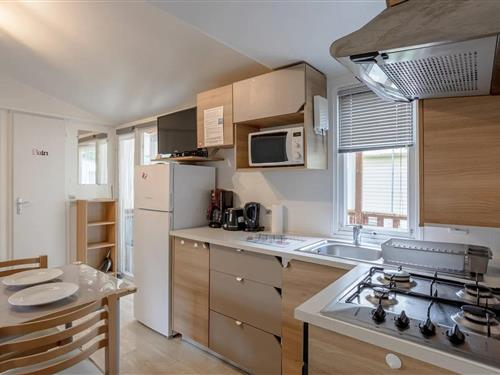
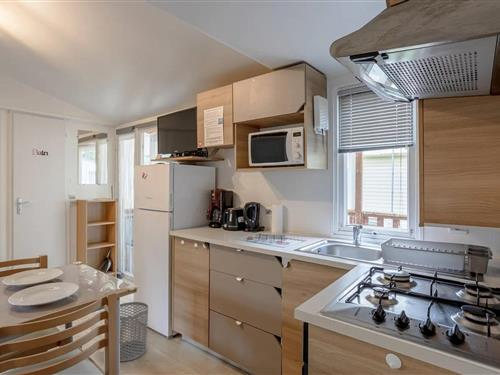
+ waste bin [119,301,149,363]
